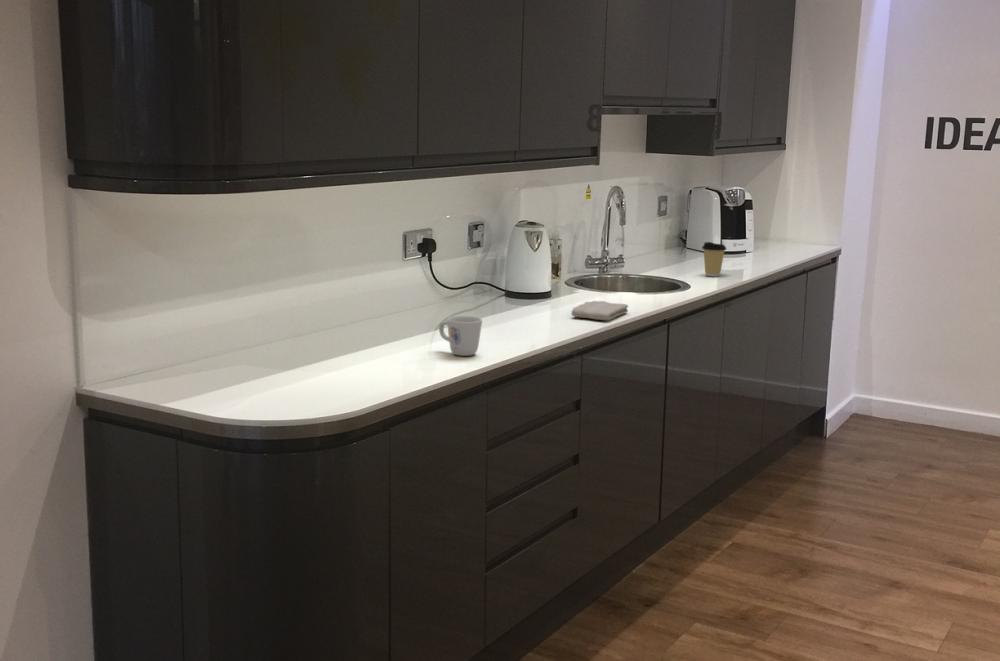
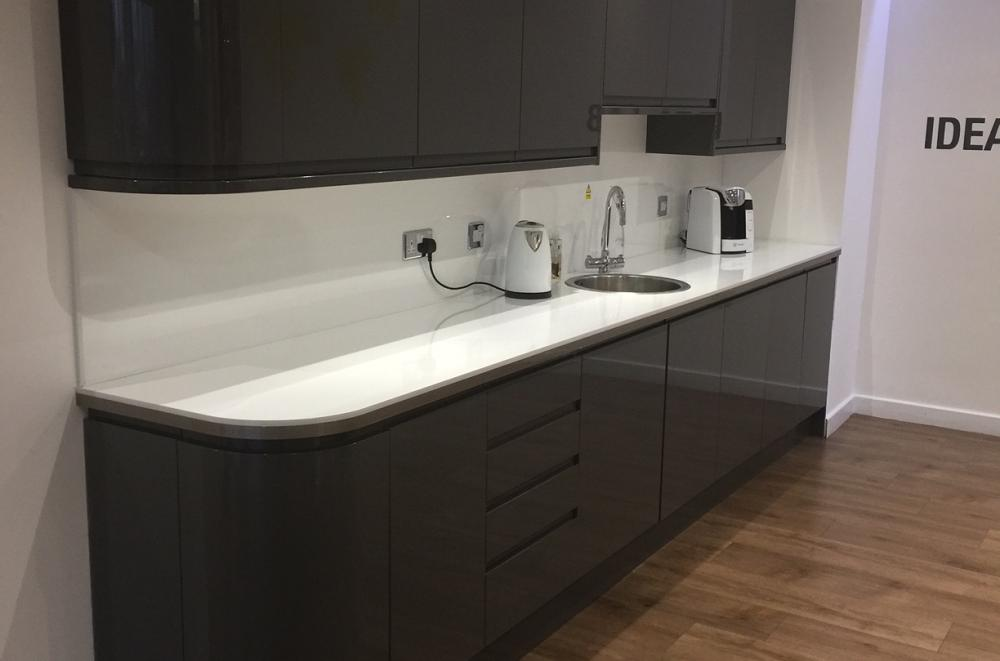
- coffee cup [701,241,727,277]
- mug [438,315,483,357]
- washcloth [570,300,629,322]
